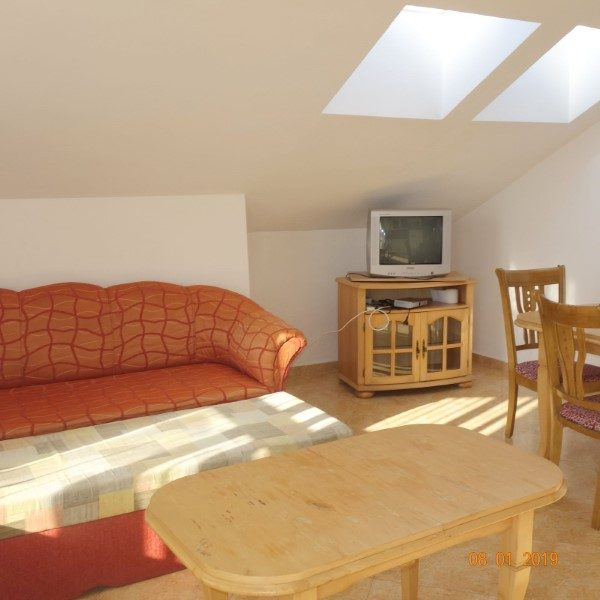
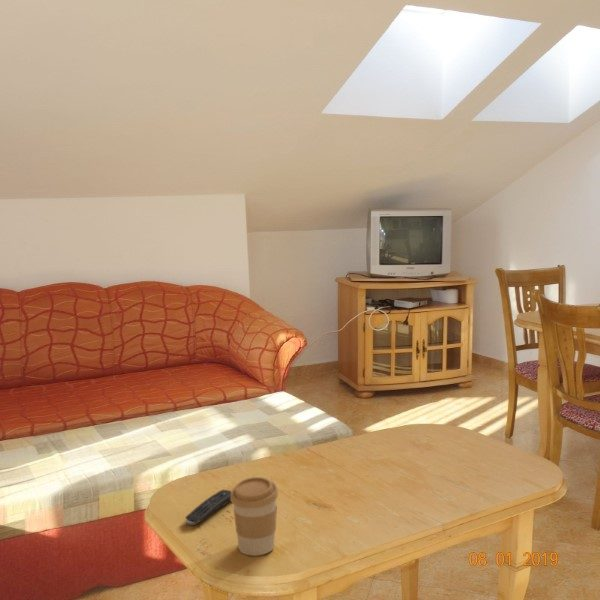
+ coffee cup [230,476,279,557]
+ remote control [185,489,232,527]
